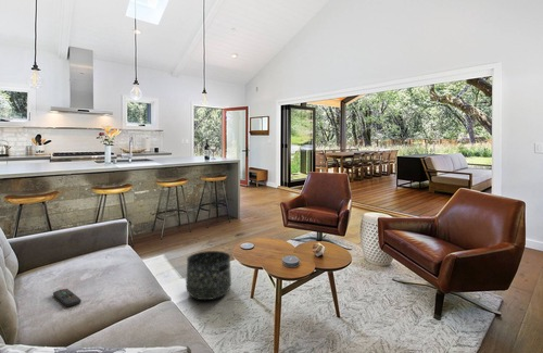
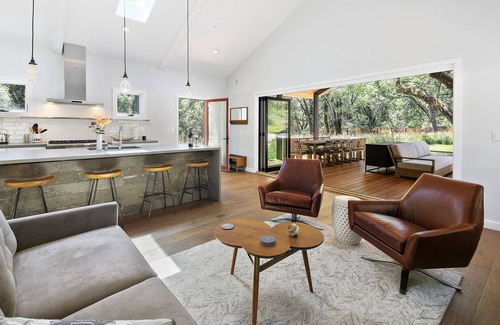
- remote control [52,288,83,307]
- basket [186,250,232,301]
